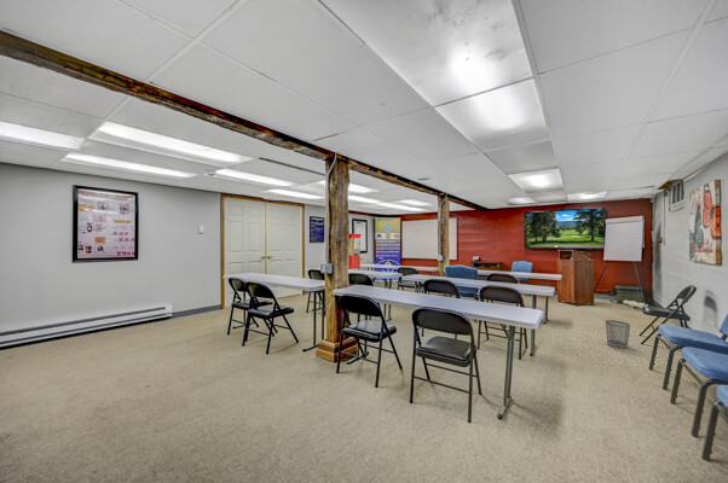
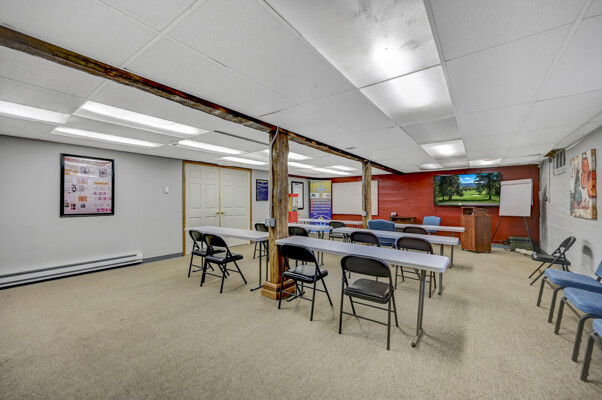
- wastebasket [605,319,631,350]
